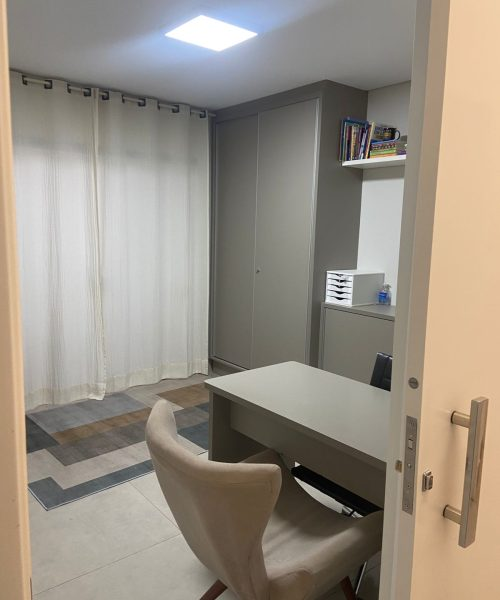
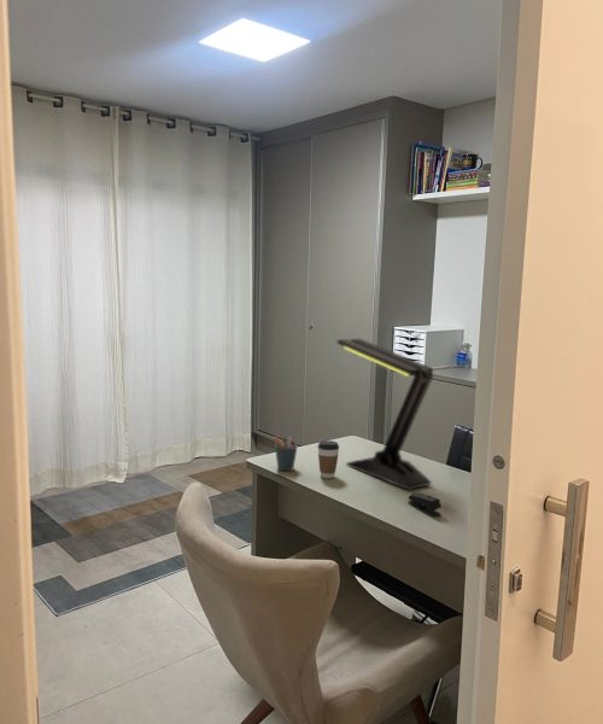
+ desk lamp [336,338,434,491]
+ stapler [406,492,443,518]
+ coffee cup [316,439,340,479]
+ pen holder [273,436,299,472]
